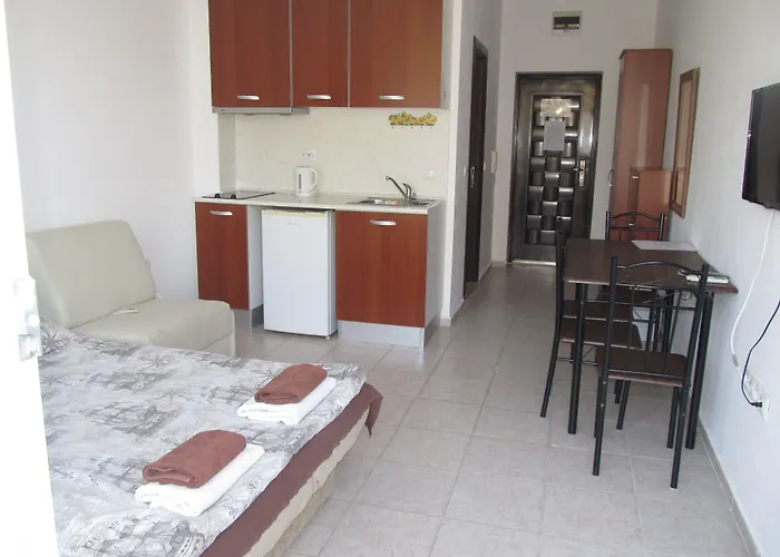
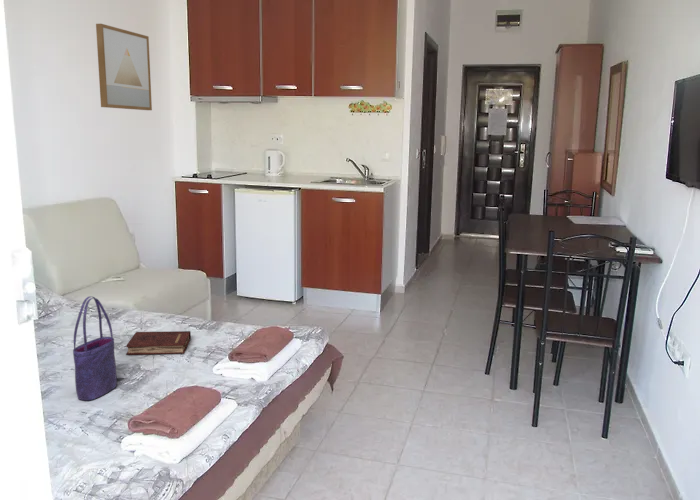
+ wall art [95,23,153,111]
+ tote bag [72,295,118,402]
+ hardback book [125,330,192,356]
